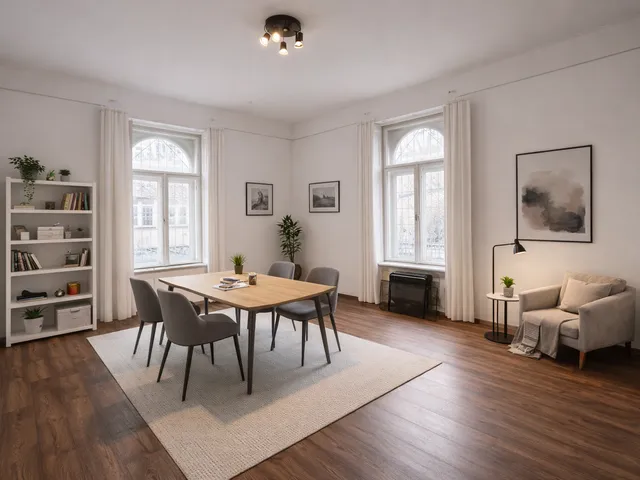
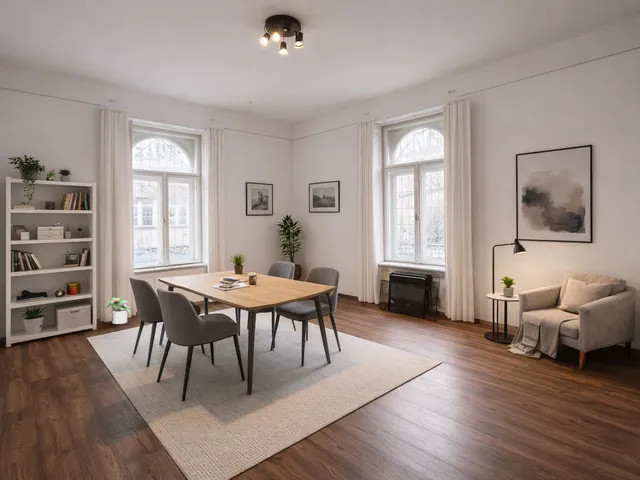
+ potted plant [105,296,132,325]
